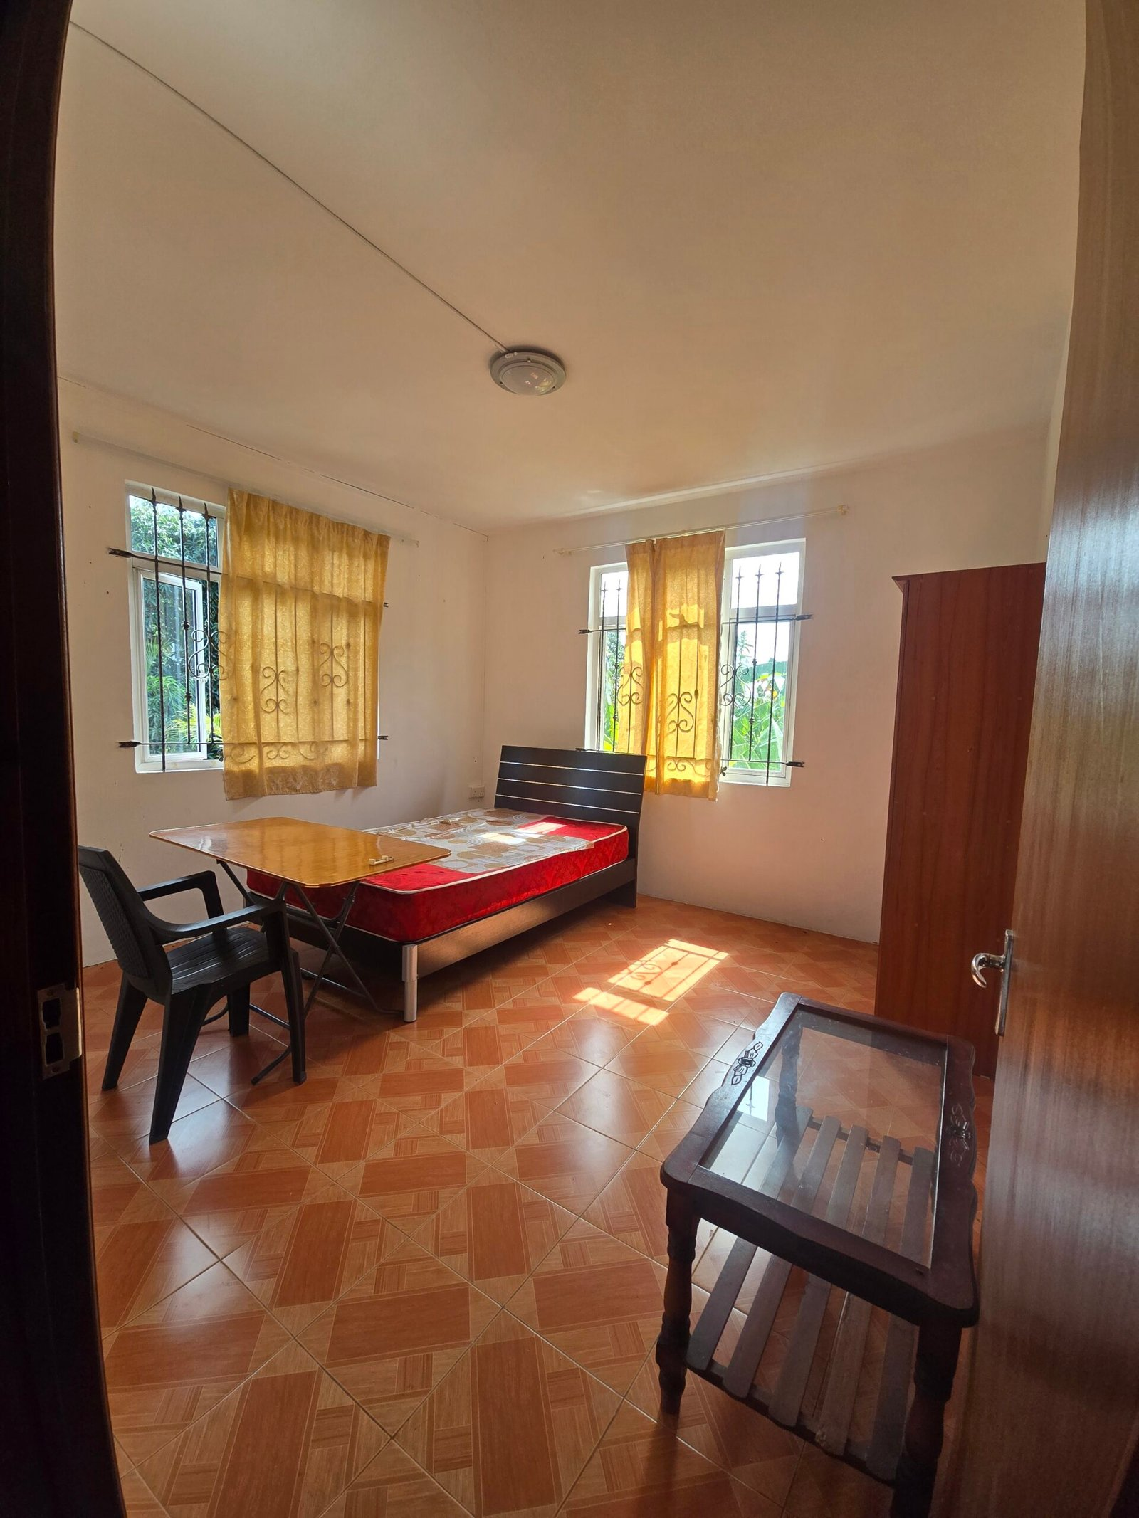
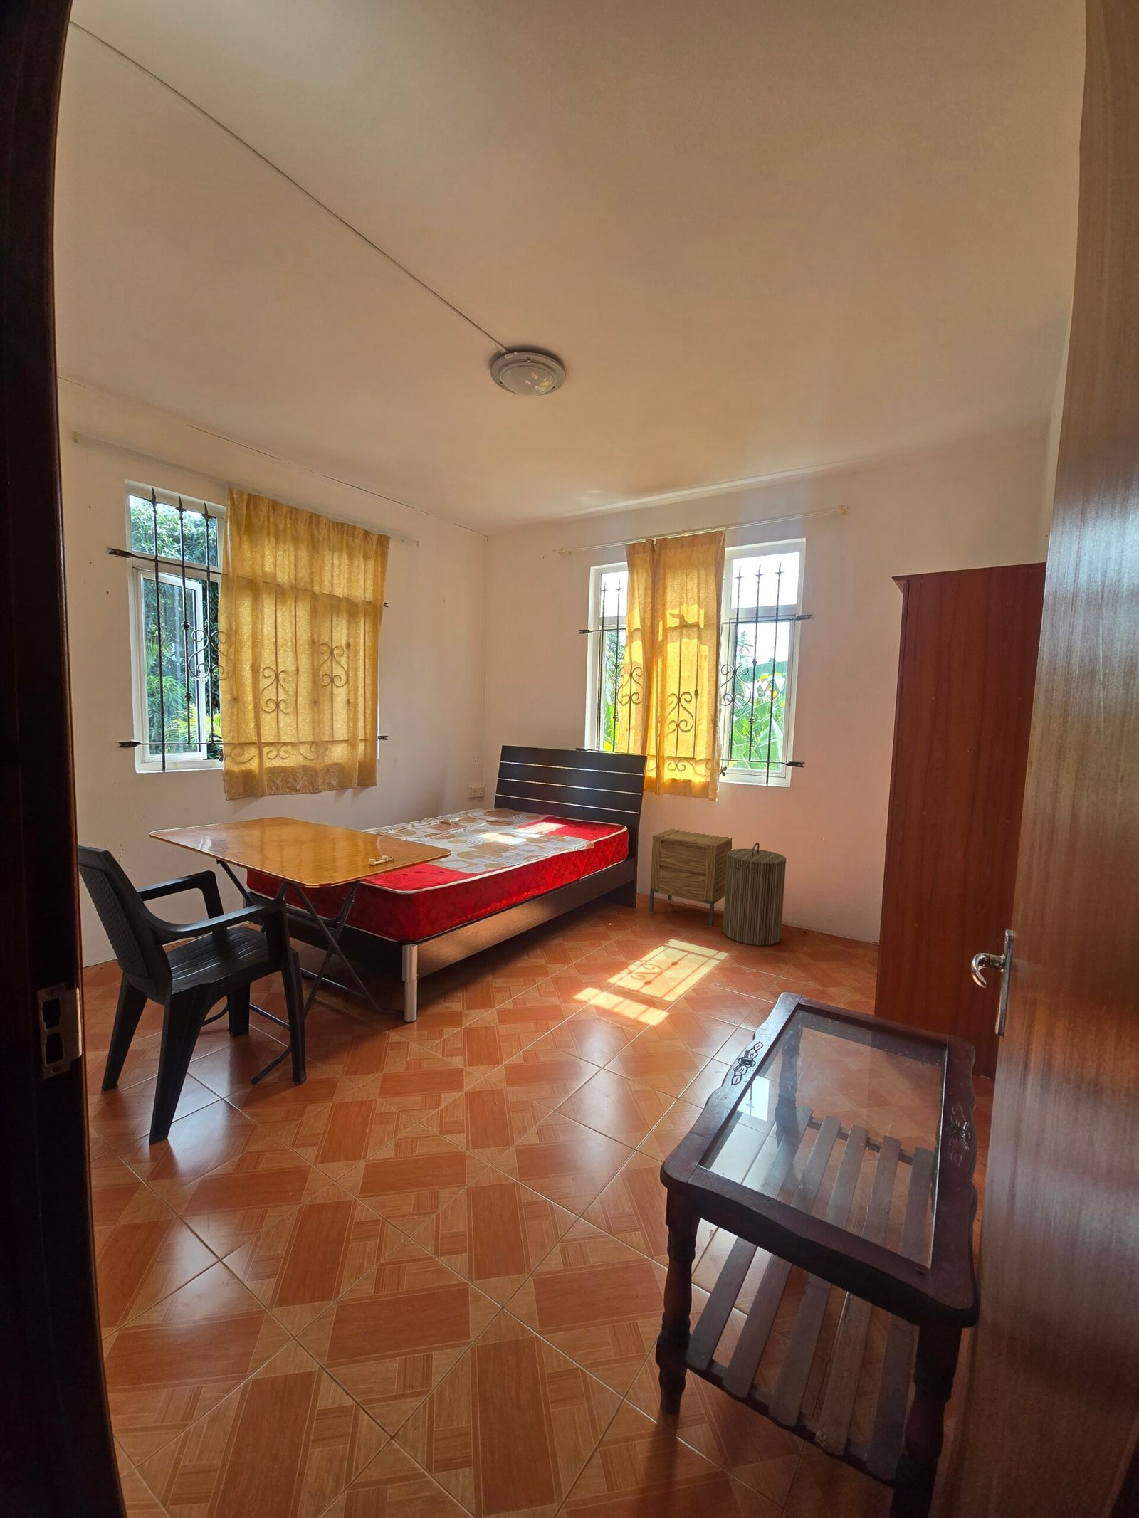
+ laundry hamper [723,842,787,946]
+ nightstand [648,829,732,927]
